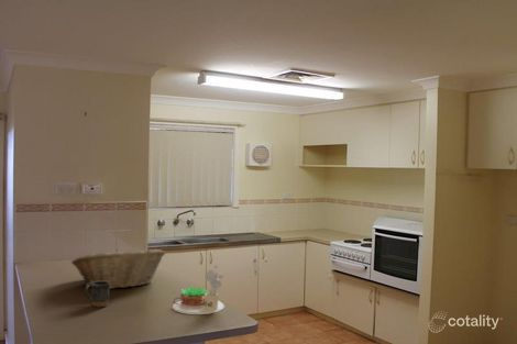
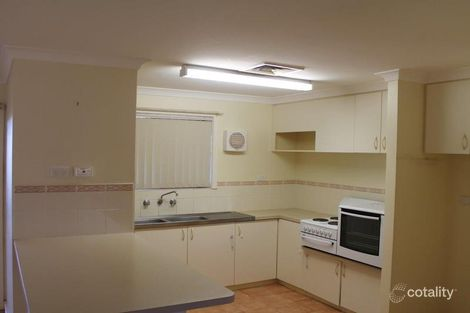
- mug [84,280,111,309]
- succulent plant [172,264,226,315]
- fruit basket [70,247,166,290]
